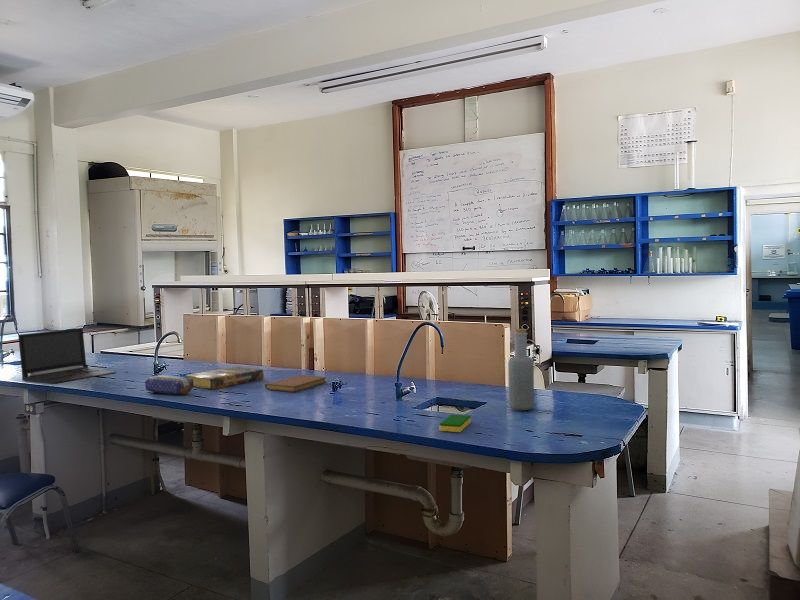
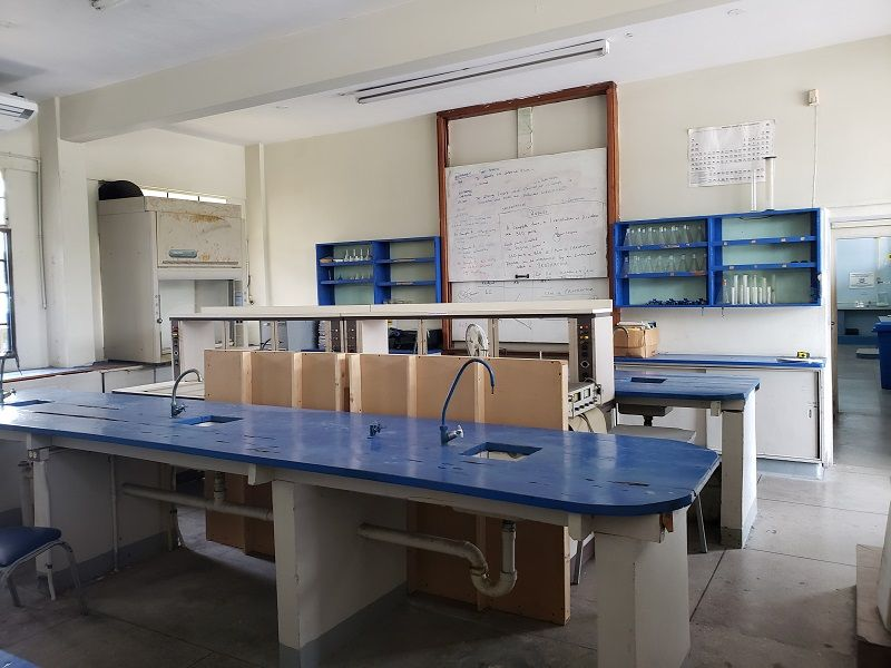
- pencil case [144,374,194,395]
- laptop [17,327,117,385]
- book [185,365,265,390]
- dish sponge [438,414,472,433]
- bottle [507,328,535,411]
- notebook [264,374,327,393]
